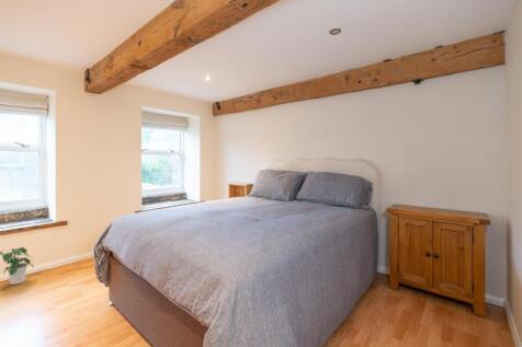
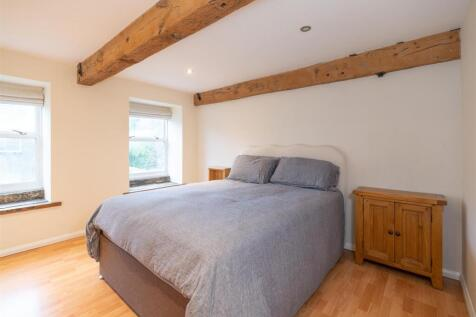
- potted plant [0,246,35,286]
